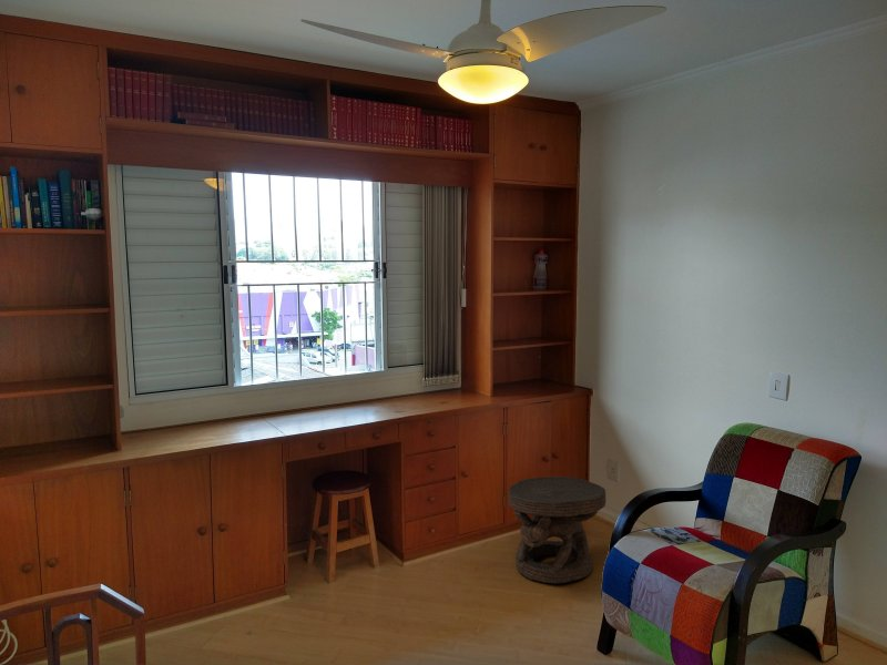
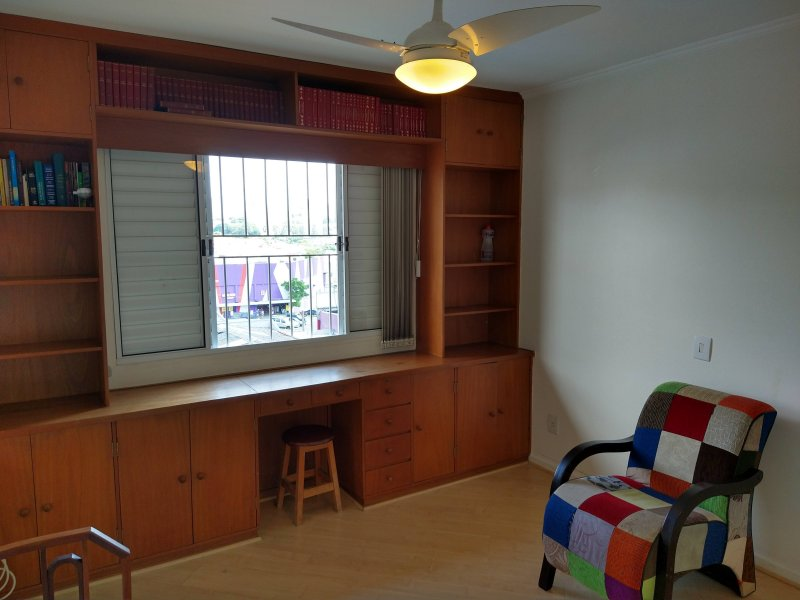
- carved stool [508,475,606,584]
